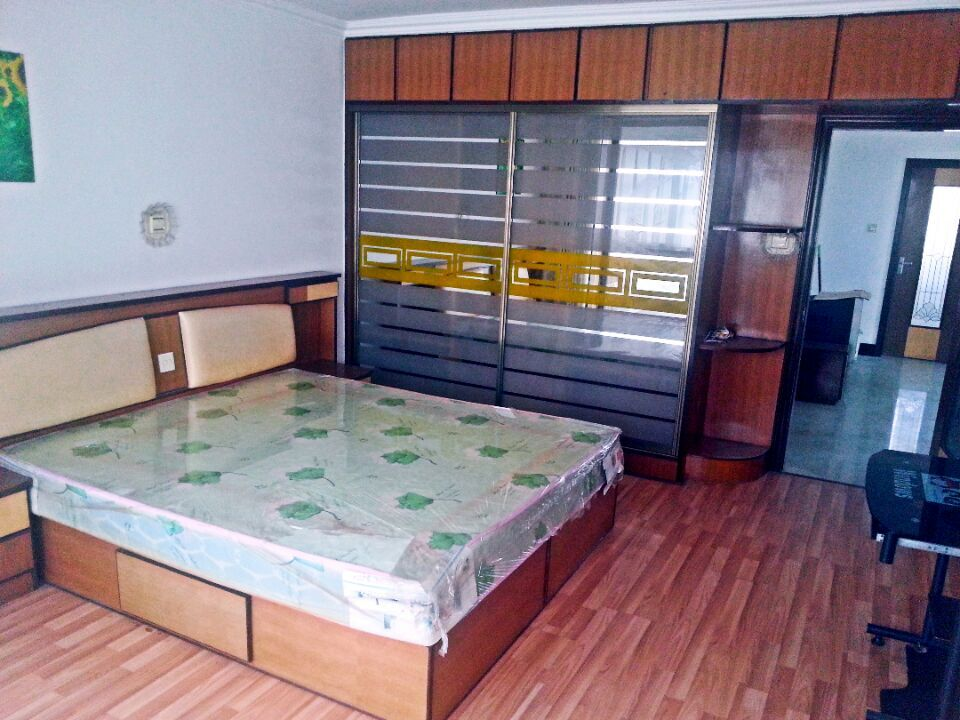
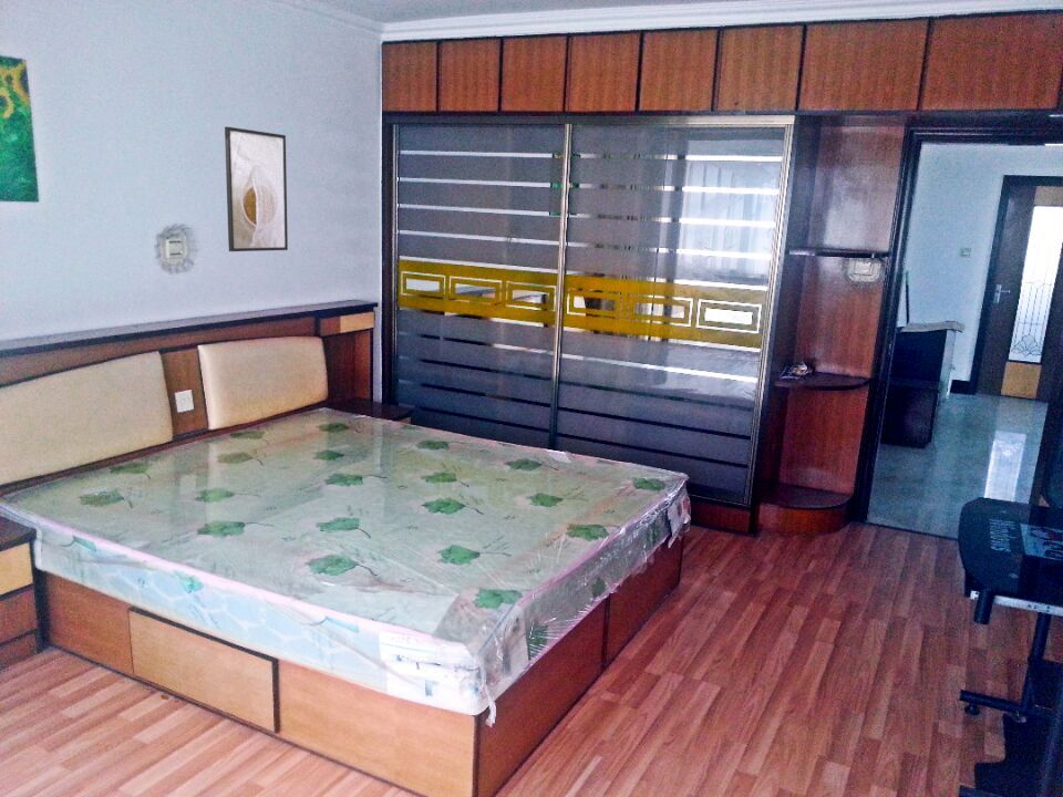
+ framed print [224,126,289,252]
